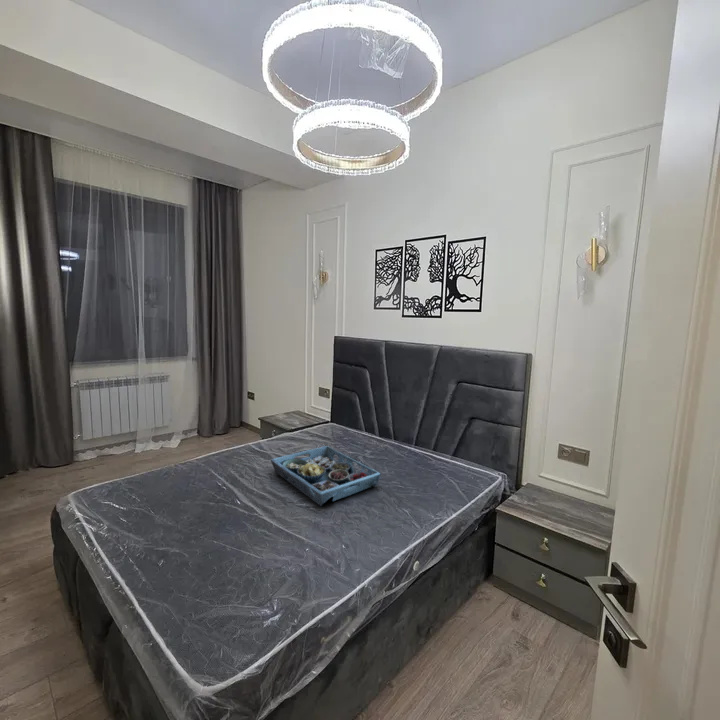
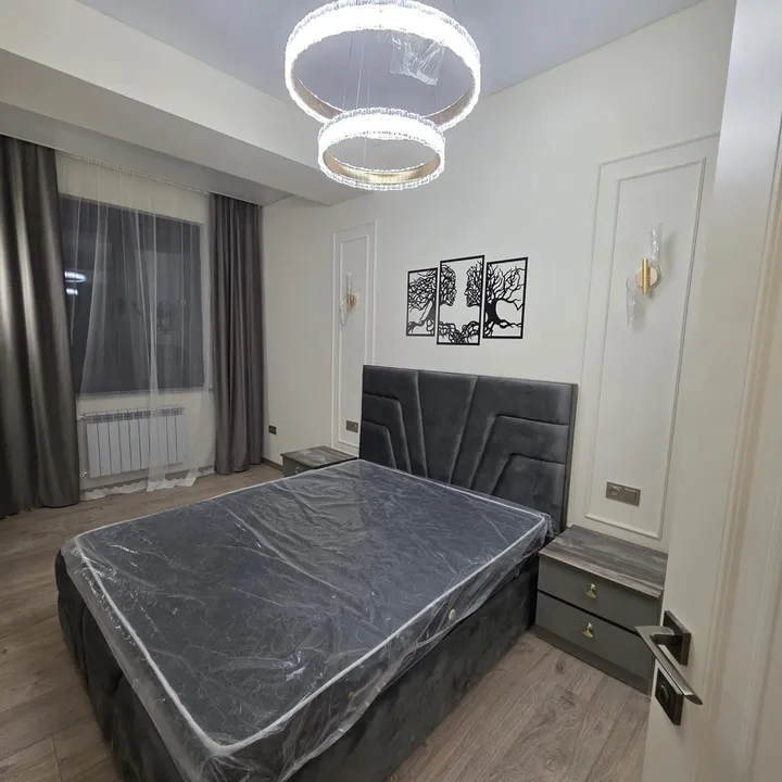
- serving tray [270,445,382,507]
